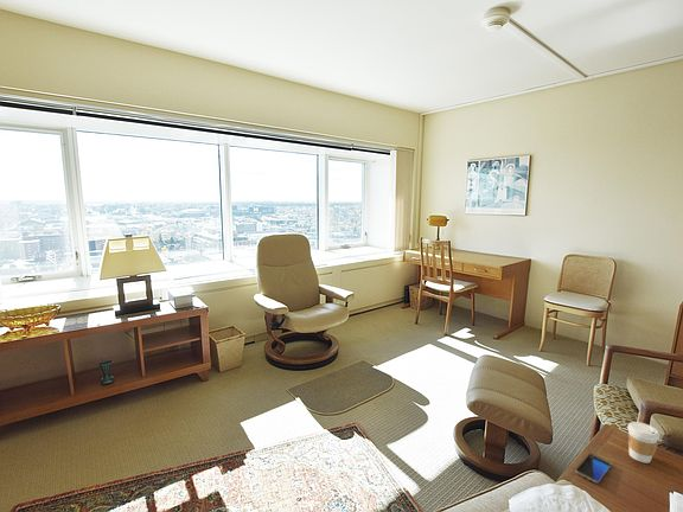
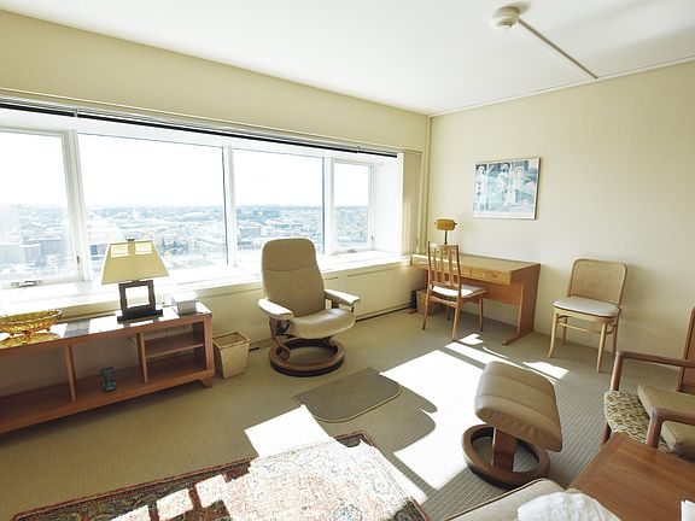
- smartphone [574,452,613,485]
- coffee cup [626,421,660,465]
